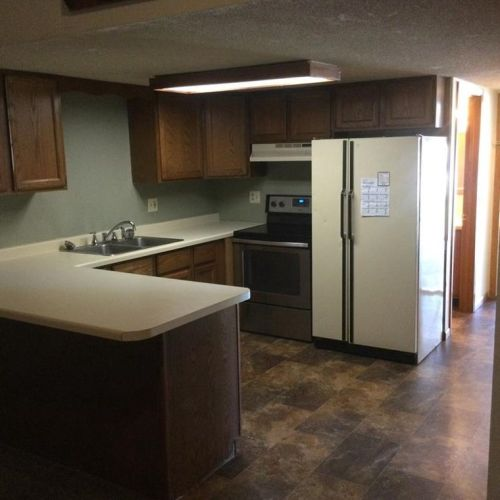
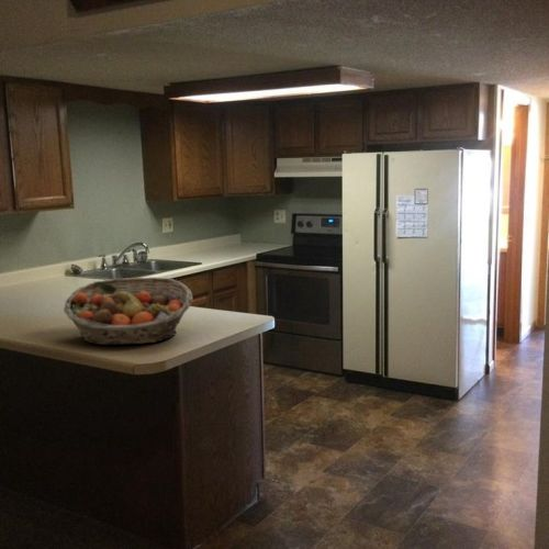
+ fruit basket [63,277,194,346]
